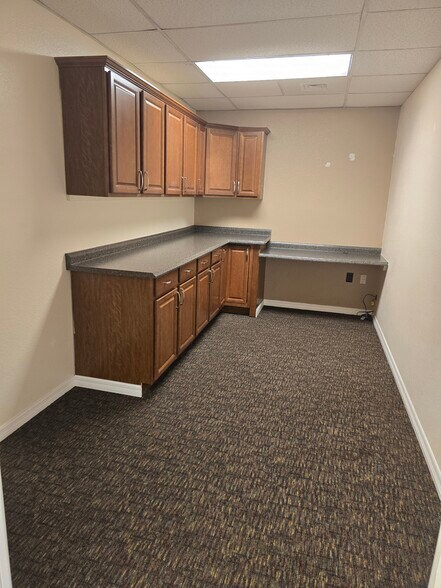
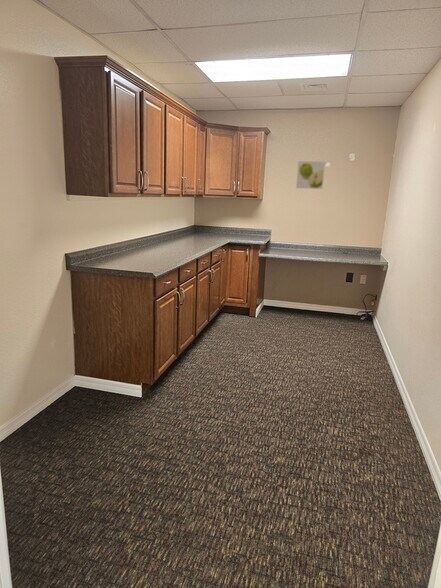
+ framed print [295,160,326,190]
